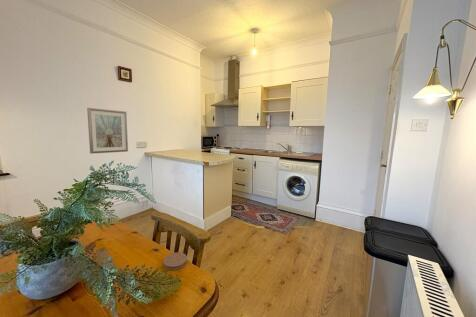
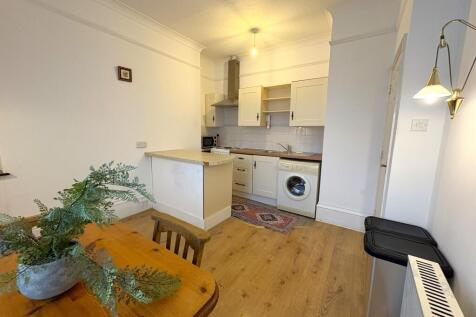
- picture frame [86,107,129,154]
- coaster [162,251,188,271]
